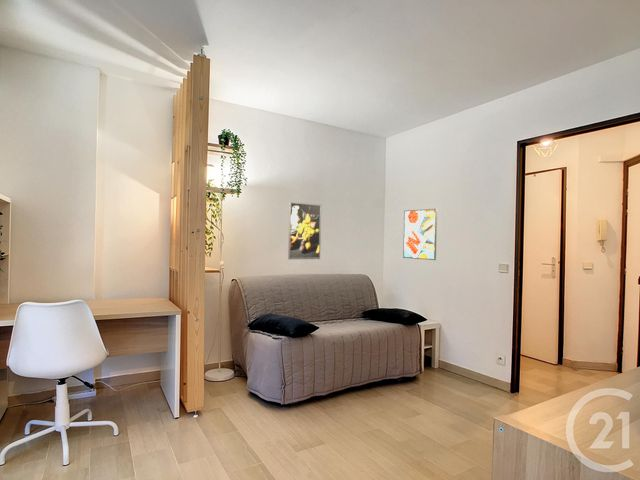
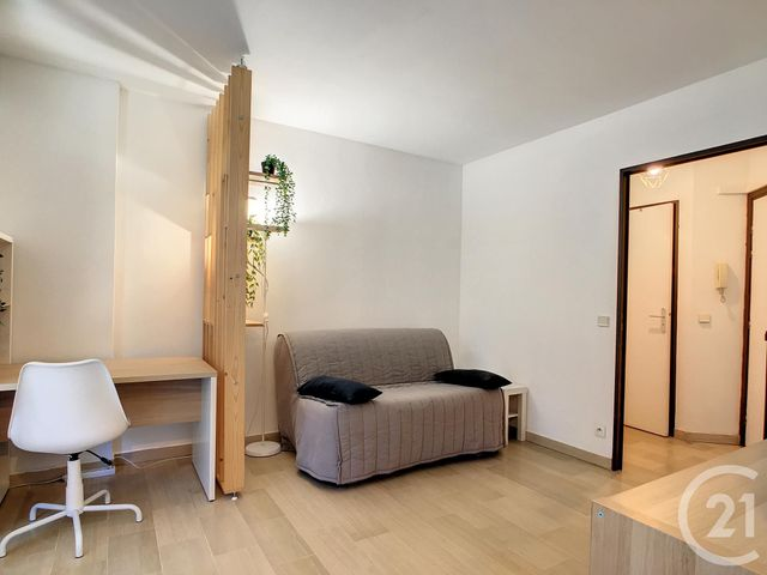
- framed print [287,201,322,260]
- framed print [402,208,438,261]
